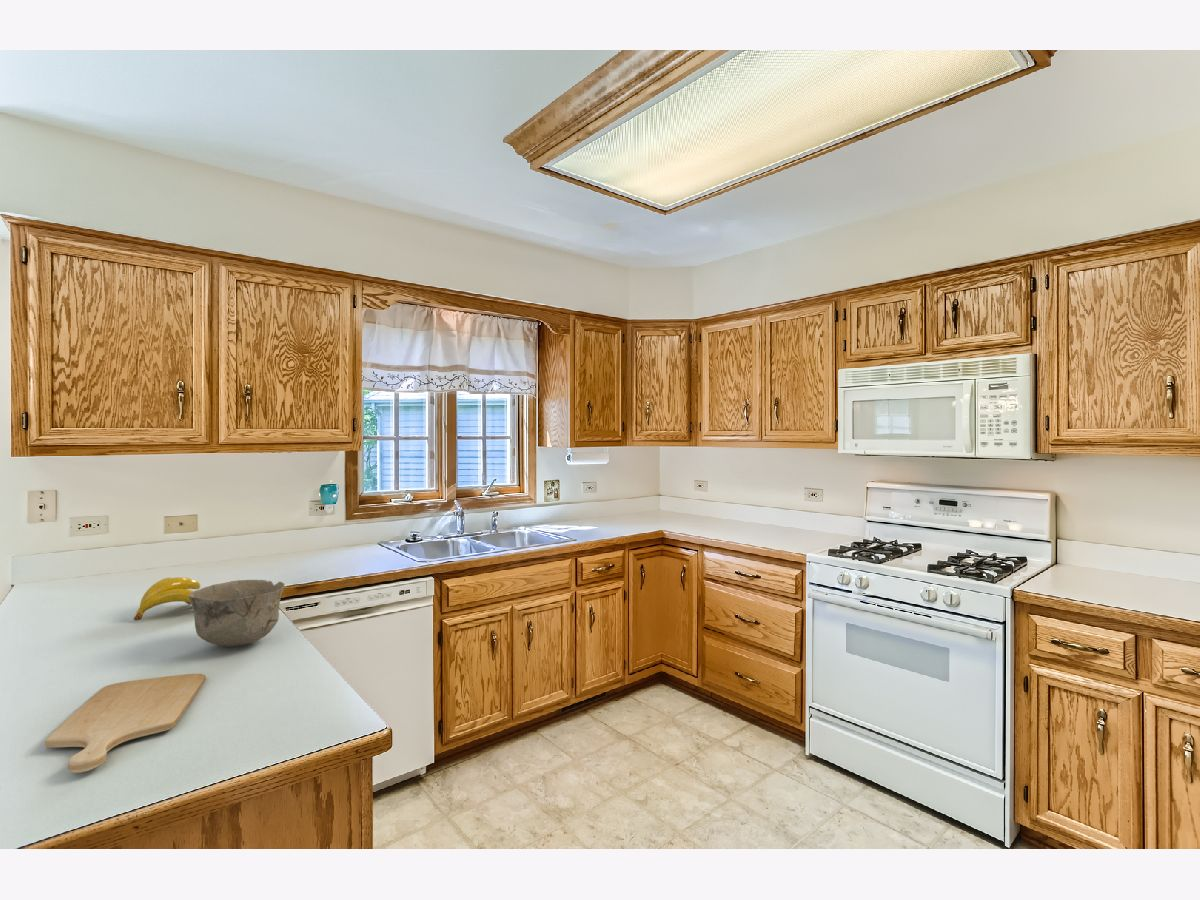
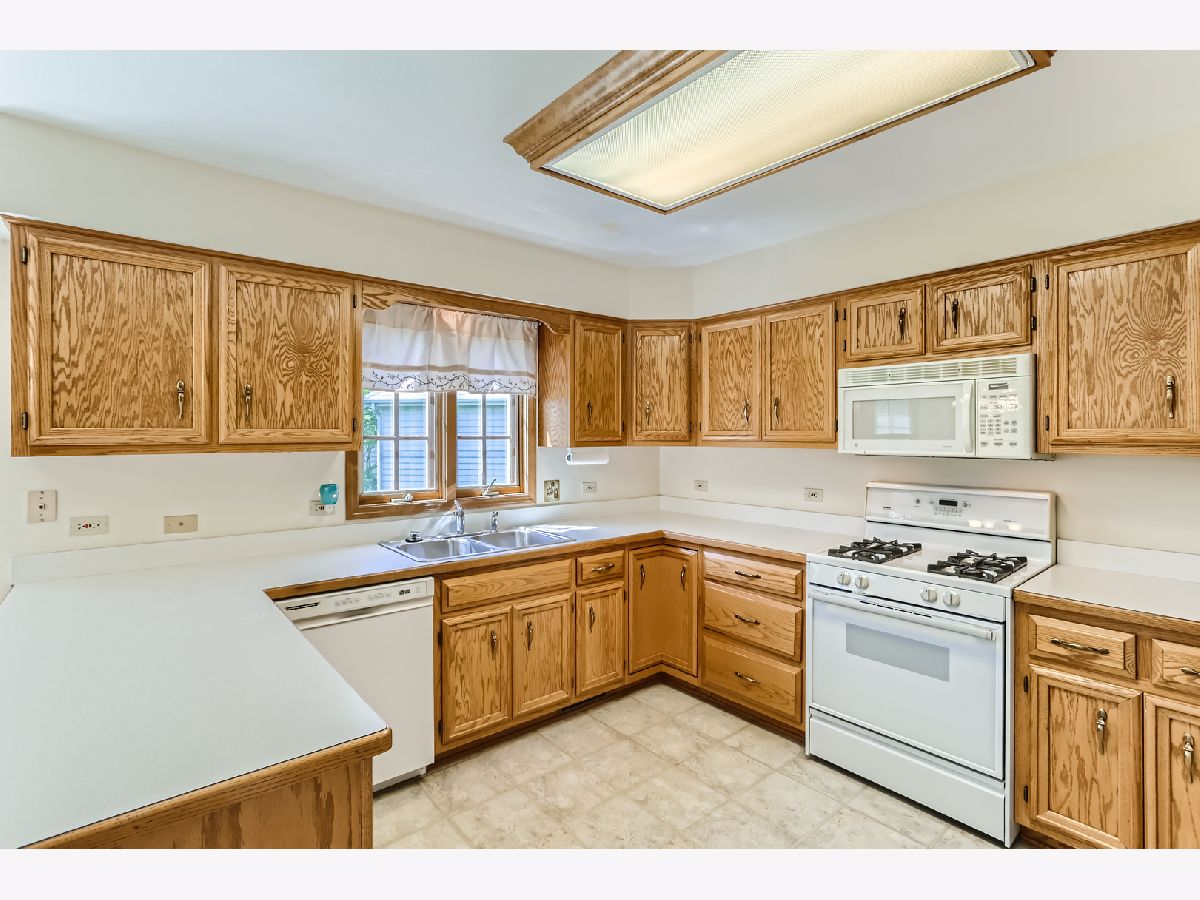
- chopping board [44,673,207,774]
- bowl [188,579,286,648]
- banana [133,576,201,621]
